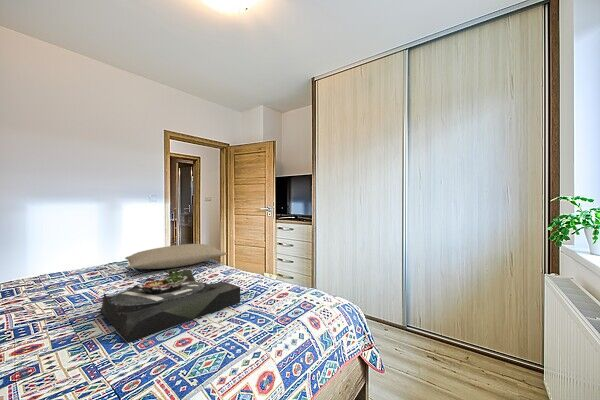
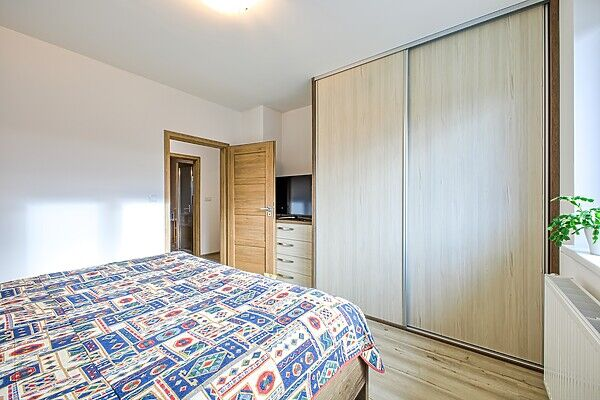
- serving tray [100,268,241,343]
- pillow [124,243,228,270]
